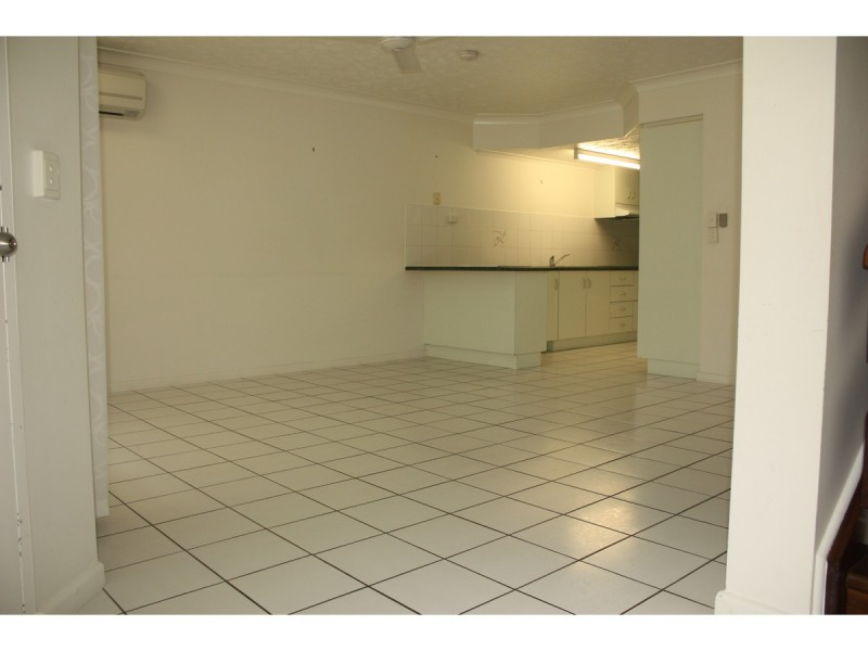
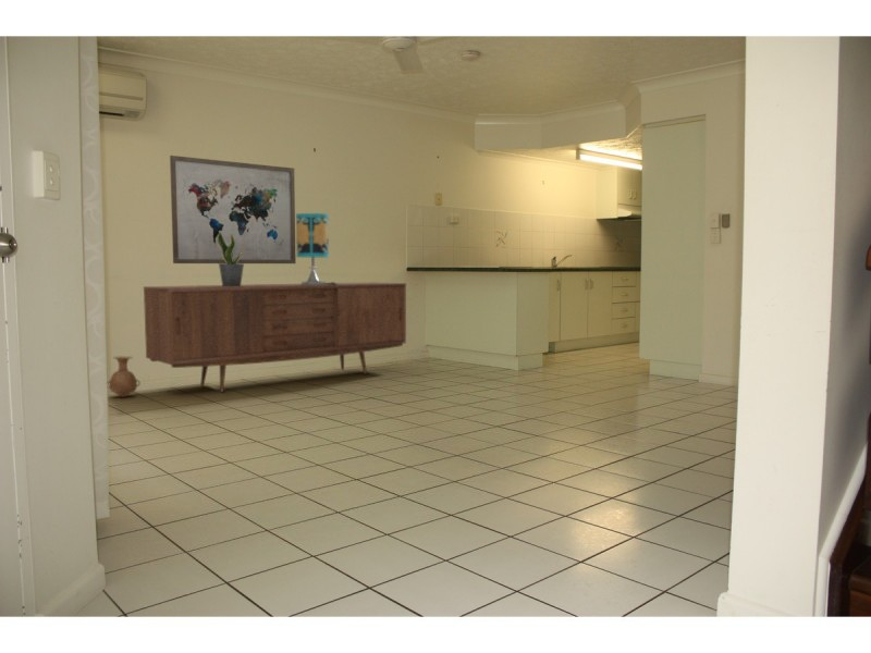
+ table lamp [295,212,338,285]
+ wall art [169,155,297,264]
+ potted plant [218,231,245,286]
+ sideboard [143,281,407,393]
+ vase [107,355,142,398]
